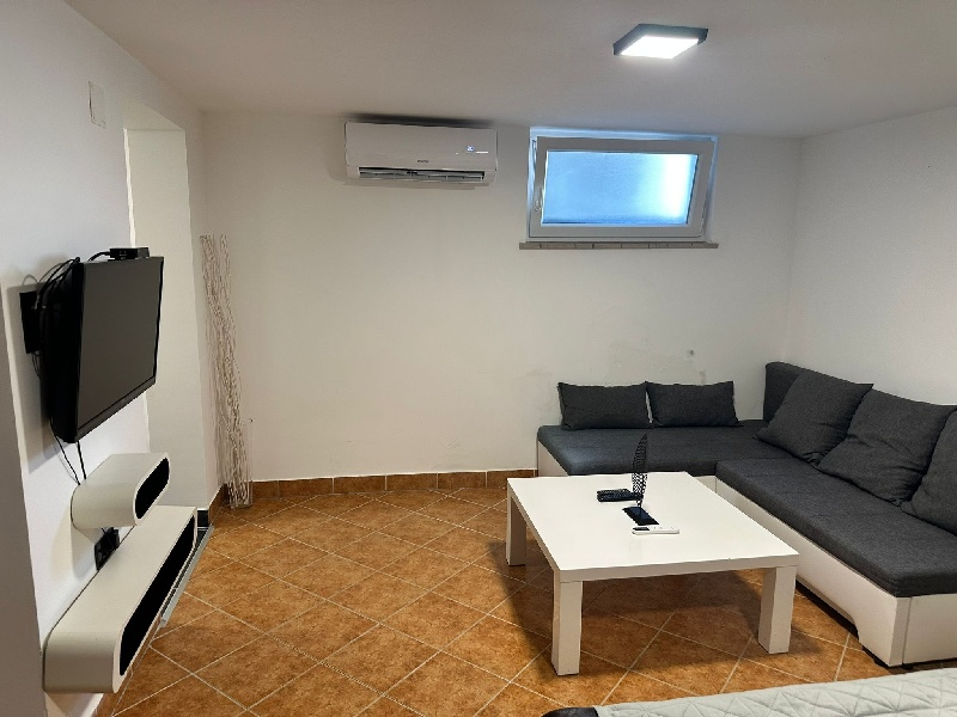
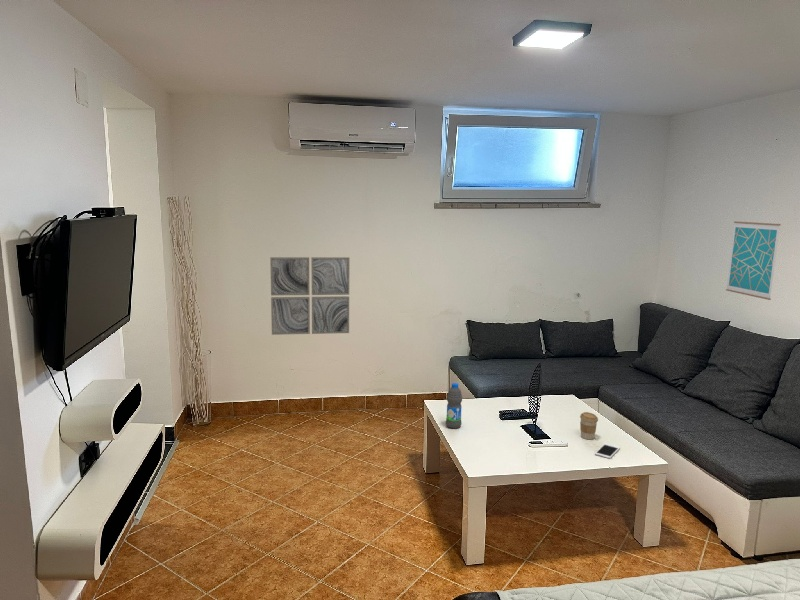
+ wall art [725,220,782,301]
+ wall art [269,256,351,336]
+ cell phone [594,442,621,460]
+ coffee cup [579,411,599,441]
+ water bottle [445,382,463,429]
